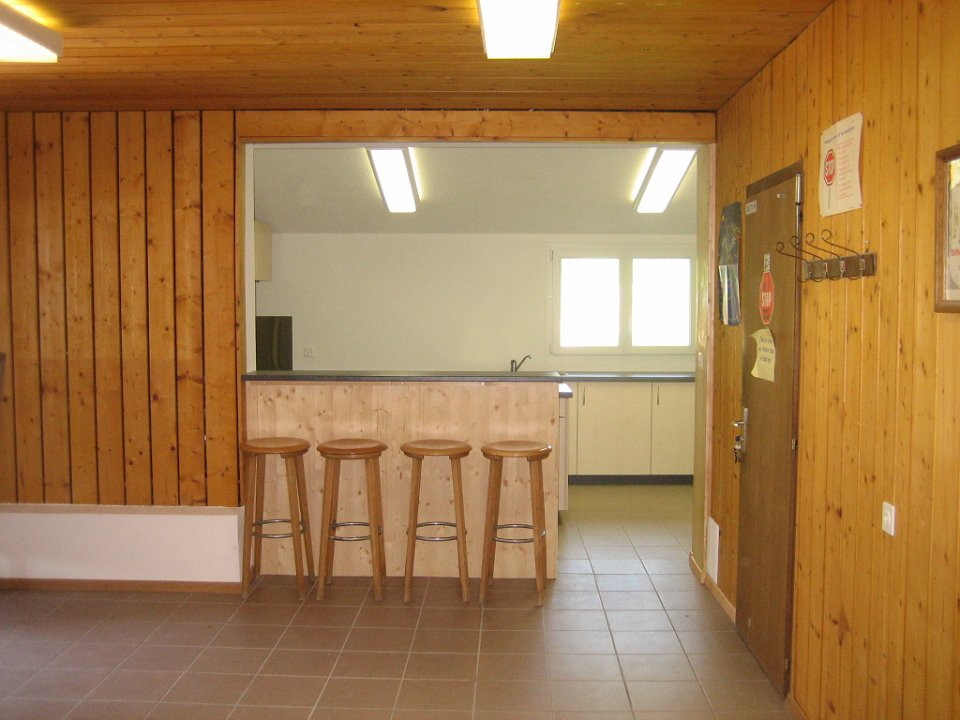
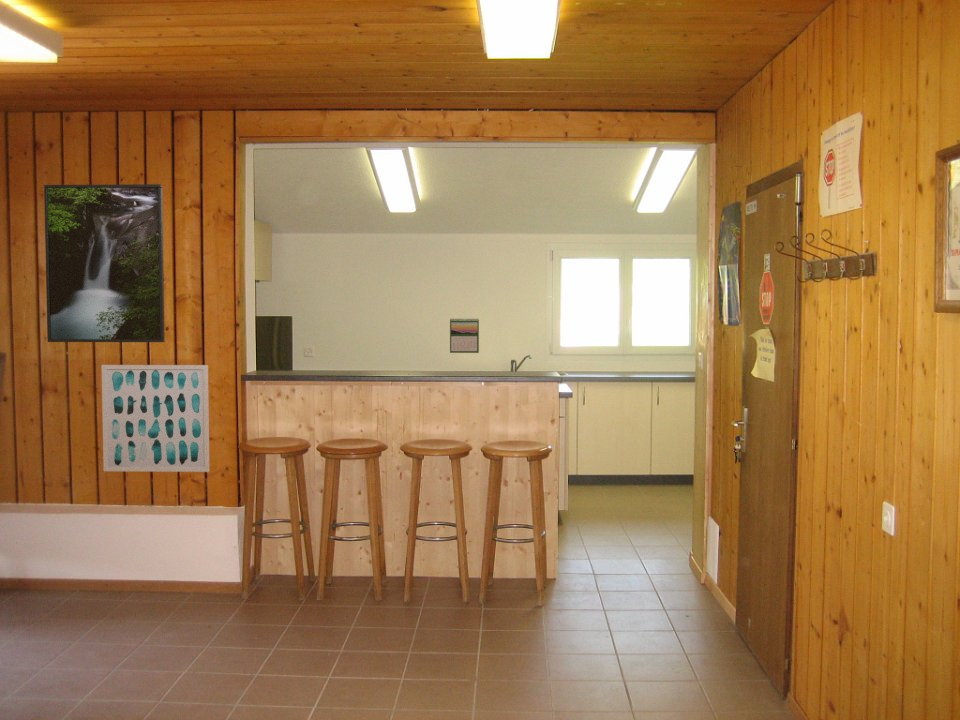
+ calendar [449,317,480,354]
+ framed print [43,183,166,343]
+ wall art [101,364,210,473]
